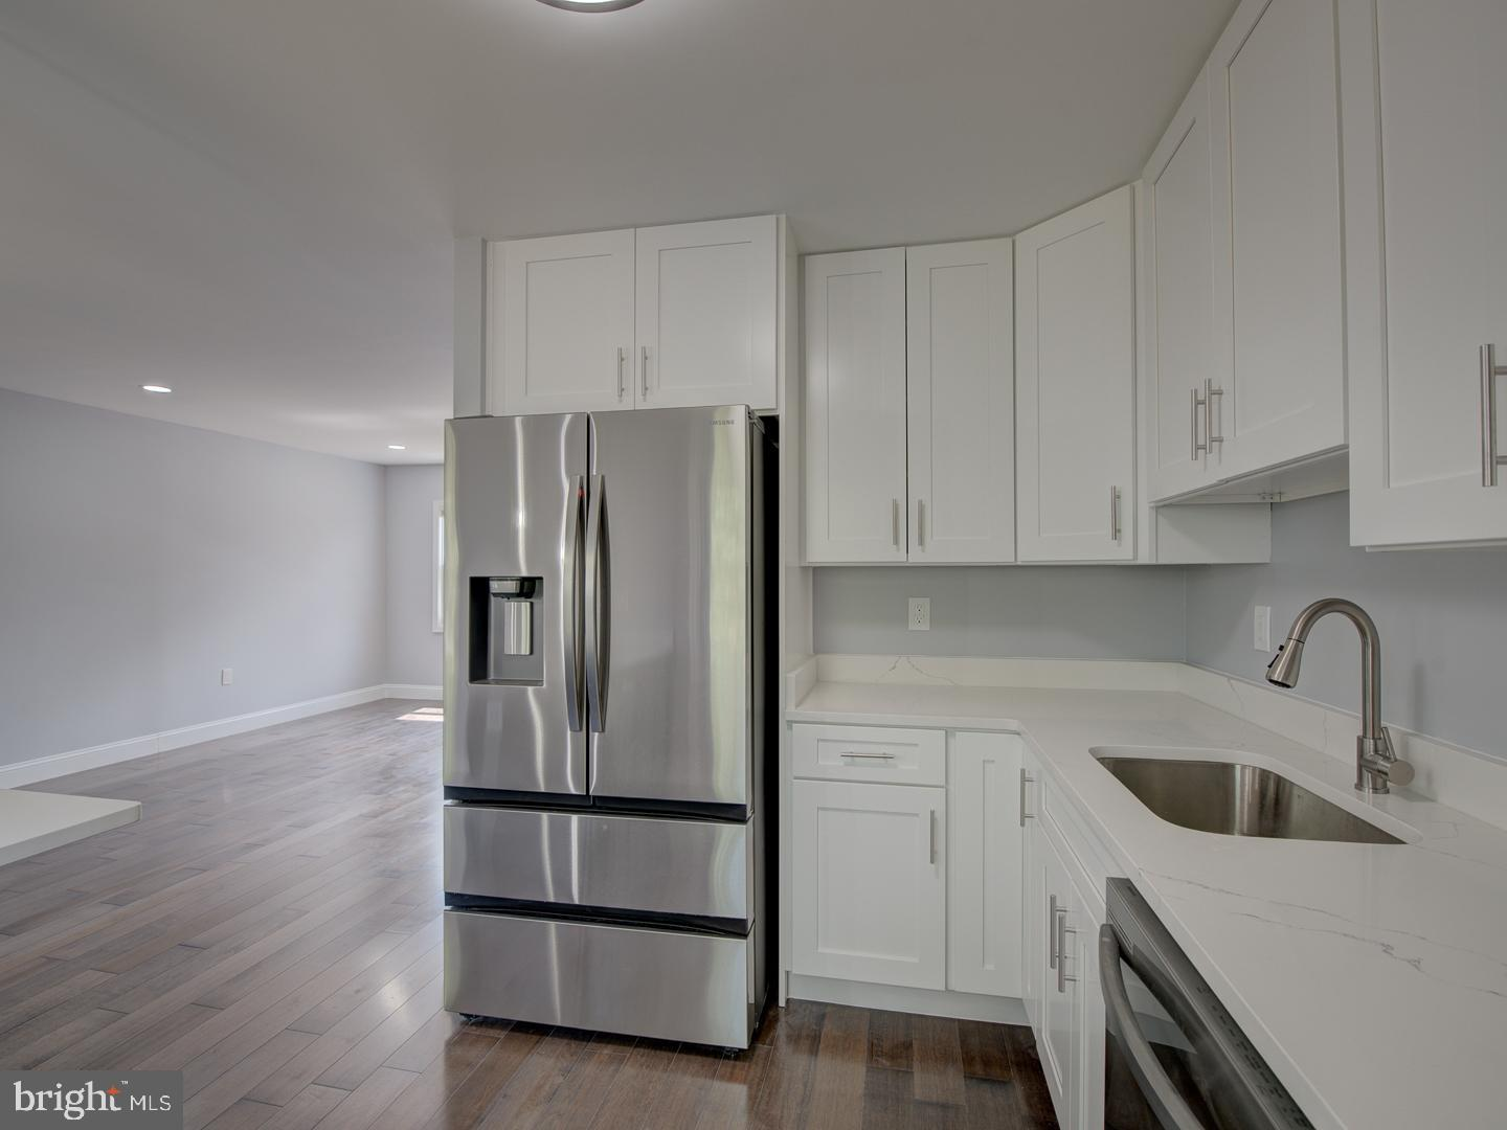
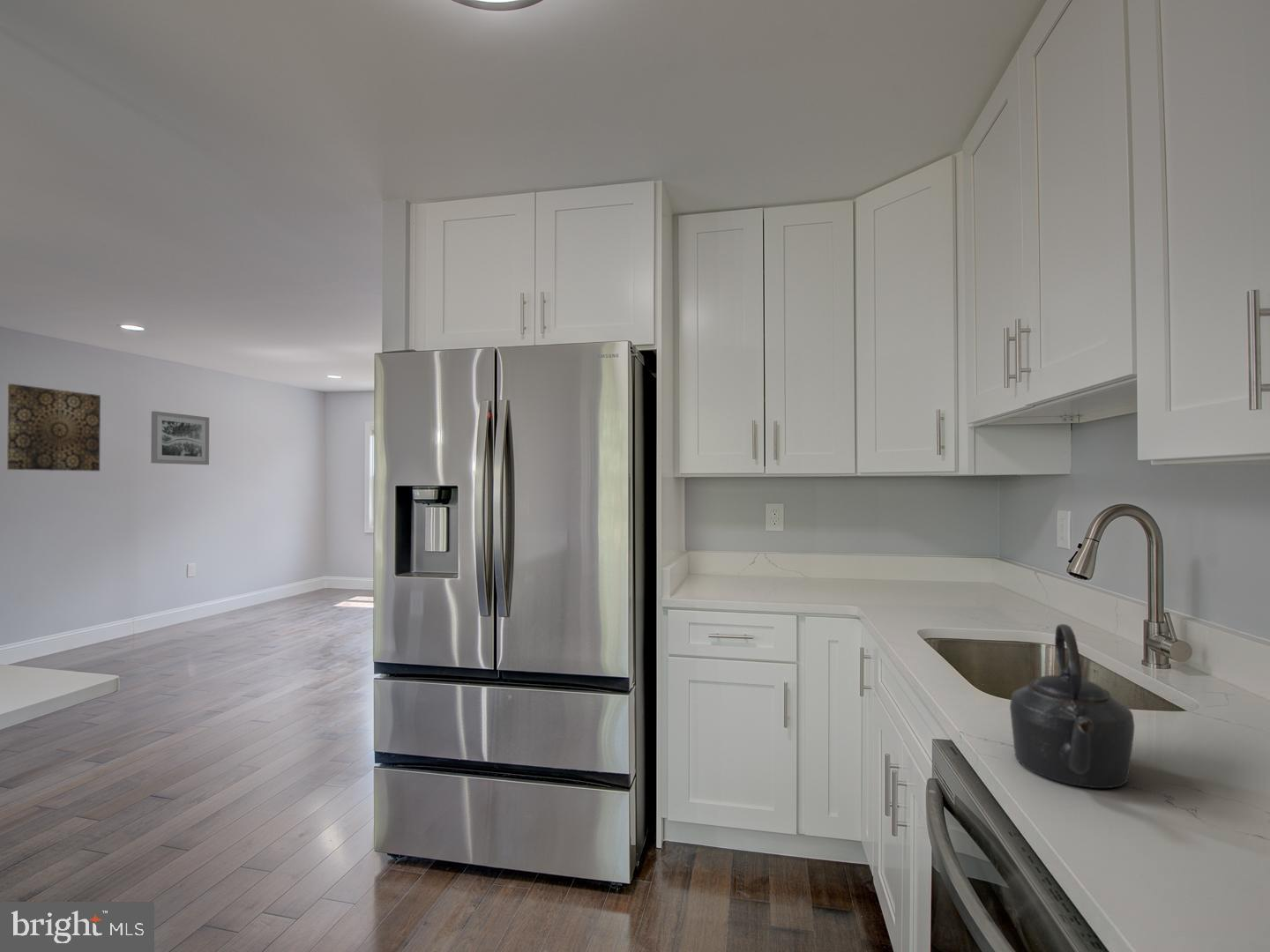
+ wall art [6,383,101,472]
+ wall art [150,410,210,465]
+ kettle [1009,623,1135,789]
